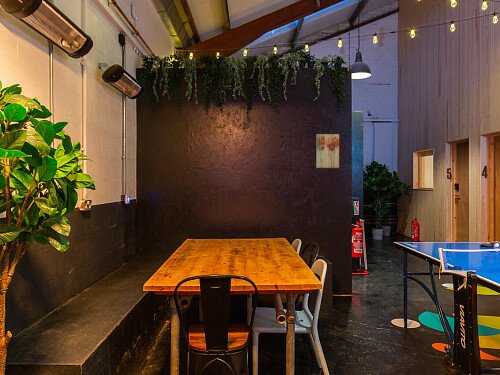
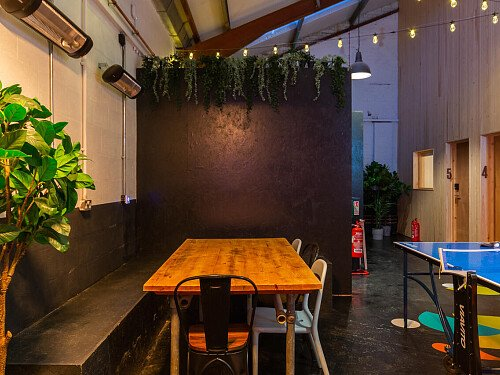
- wall art [316,133,340,169]
